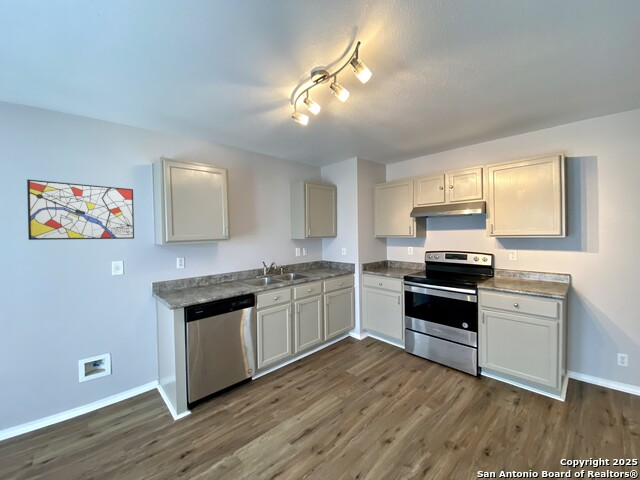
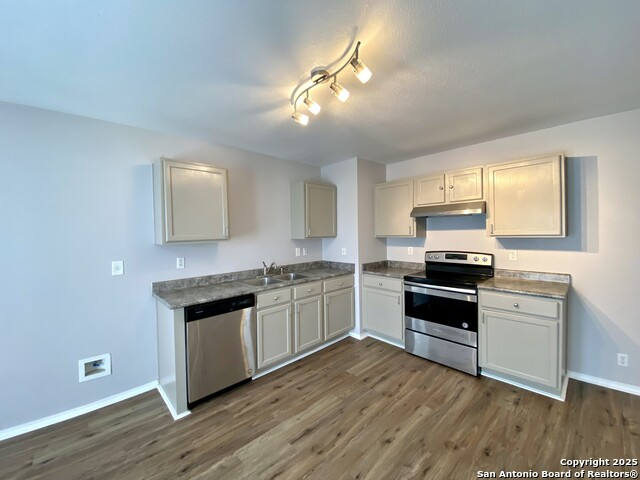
- wall art [26,178,135,241]
